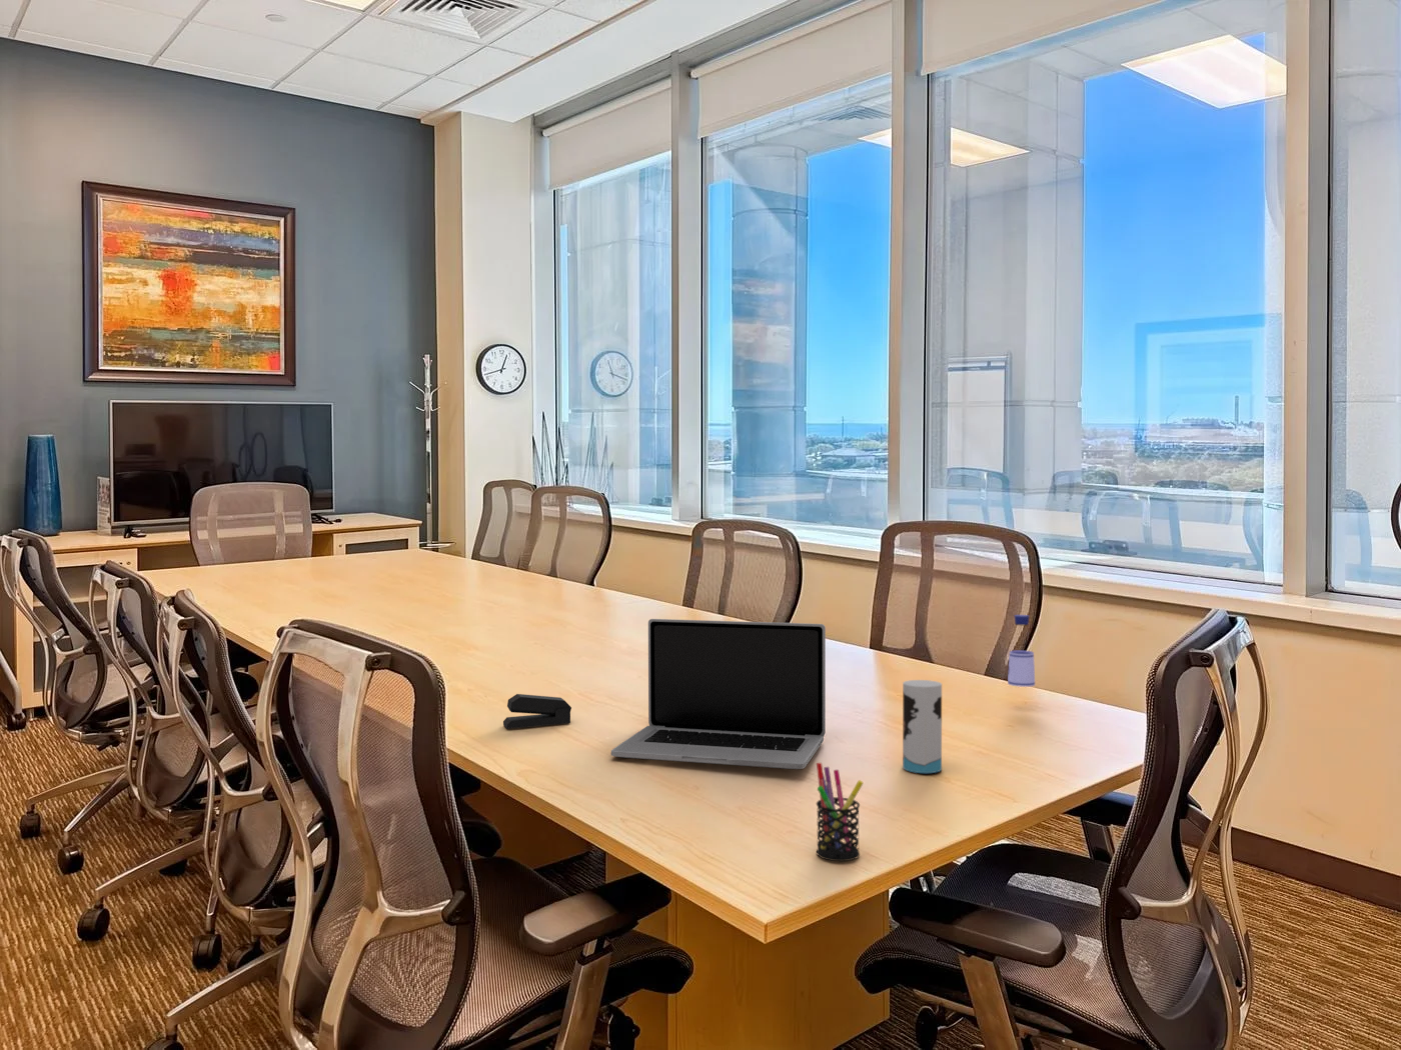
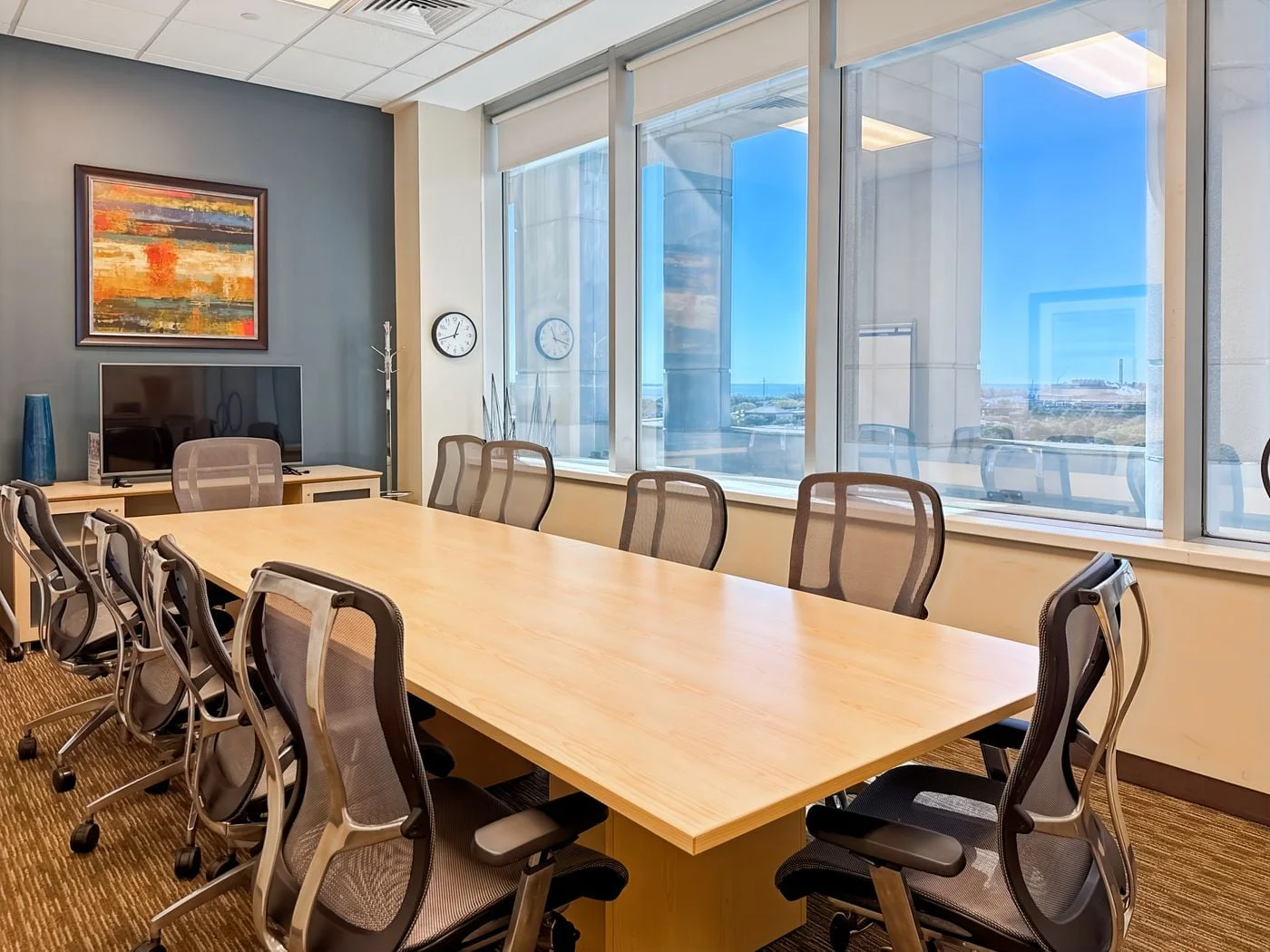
- stapler [502,693,573,730]
- water bottle [1007,614,1036,688]
- cup [901,679,943,774]
- pen holder [815,762,865,863]
- laptop [610,618,826,770]
